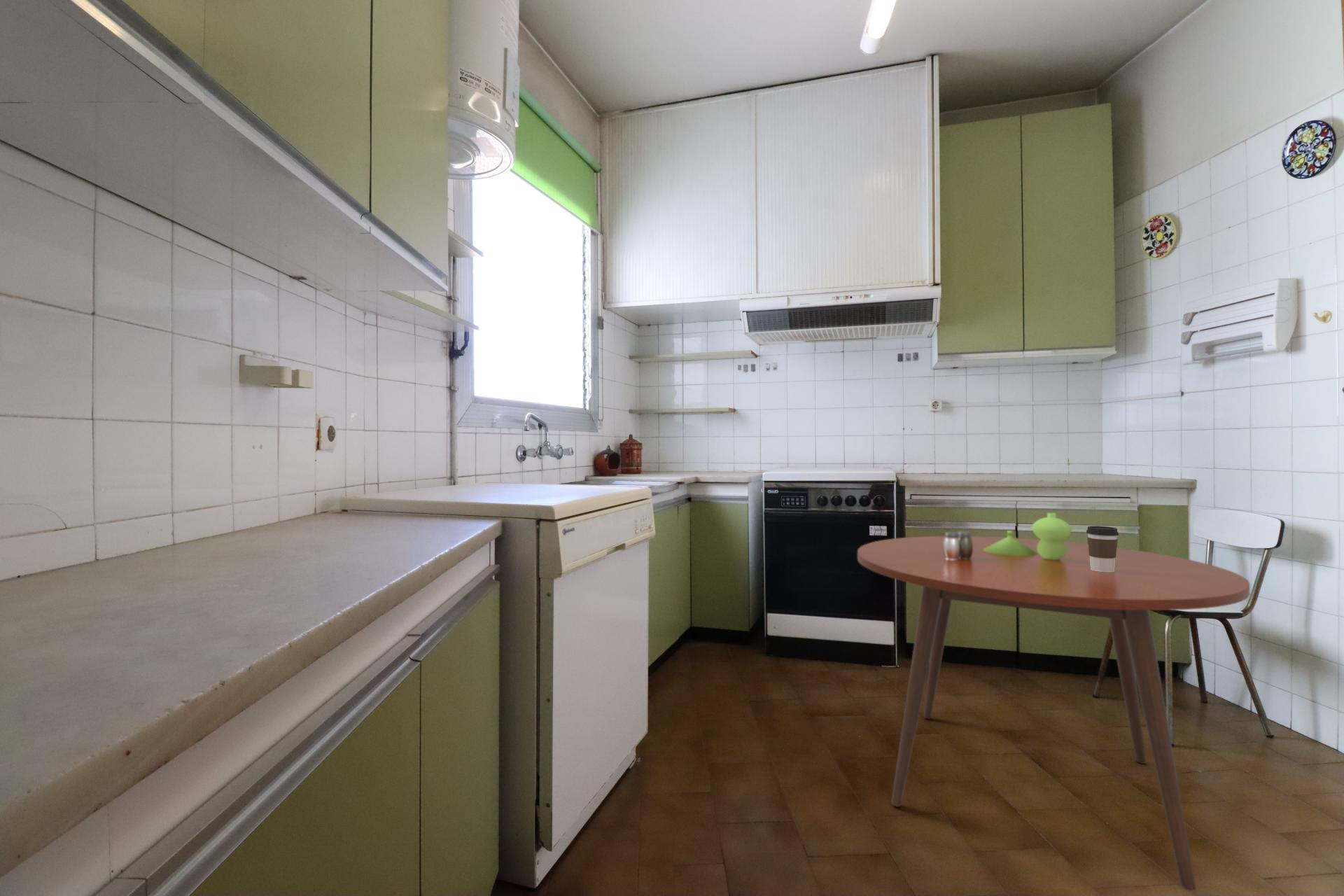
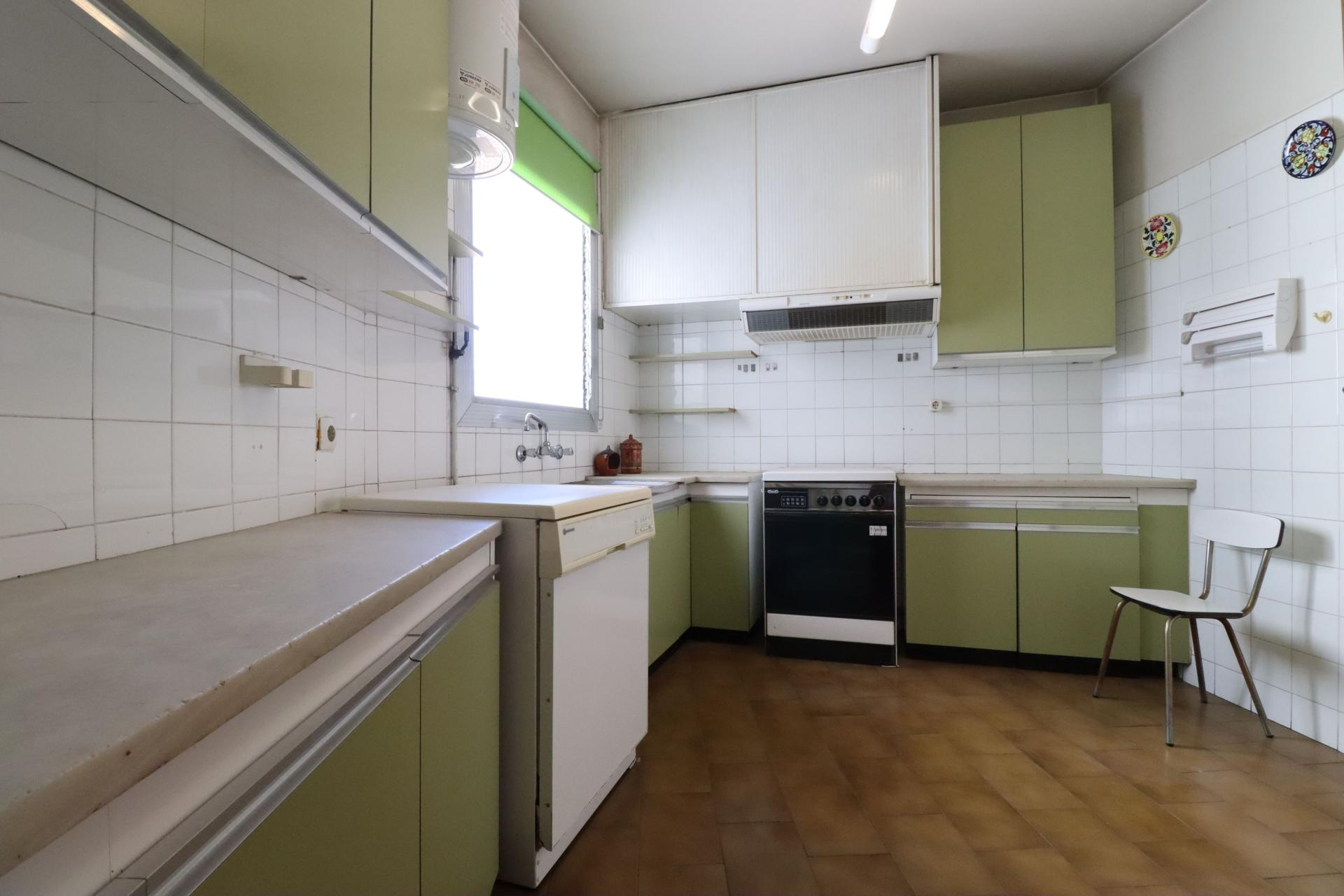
- dining table [857,535,1250,891]
- salt and pepper shaker [943,531,973,560]
- vase [983,512,1072,560]
- coffee cup [1086,526,1119,572]
